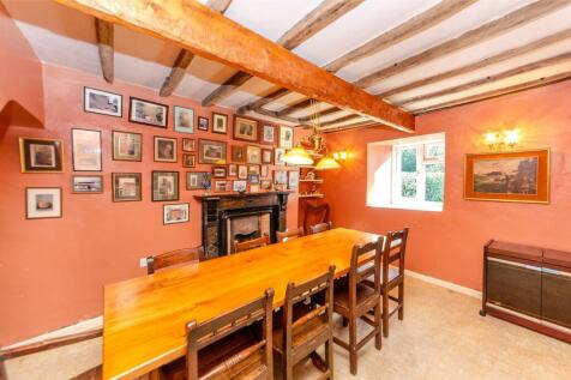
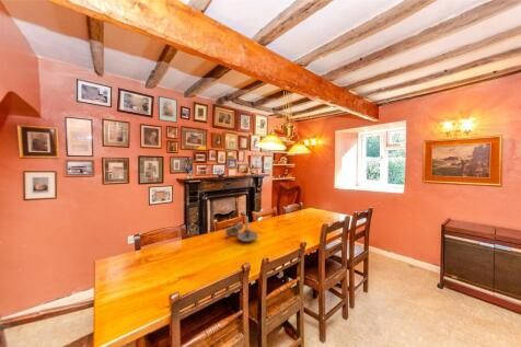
+ candlestick [224,216,258,243]
